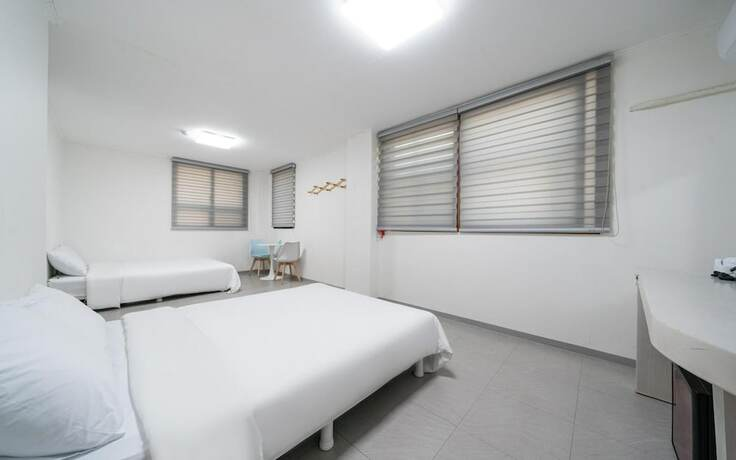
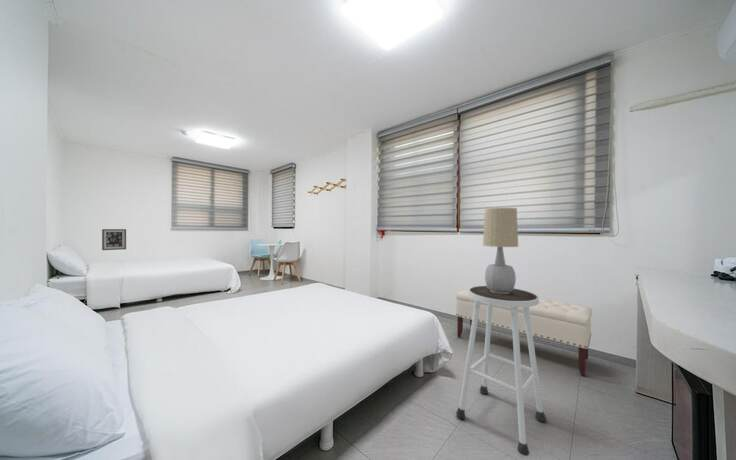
+ wall art [101,228,127,251]
+ bench [455,287,593,377]
+ stool [455,285,547,457]
+ table lamp [482,207,519,294]
